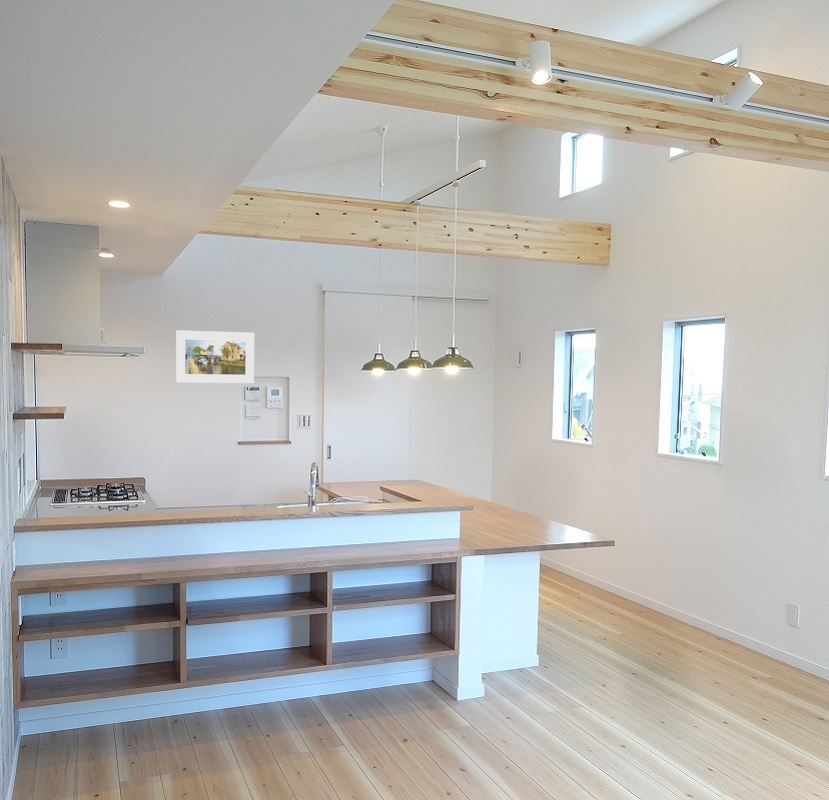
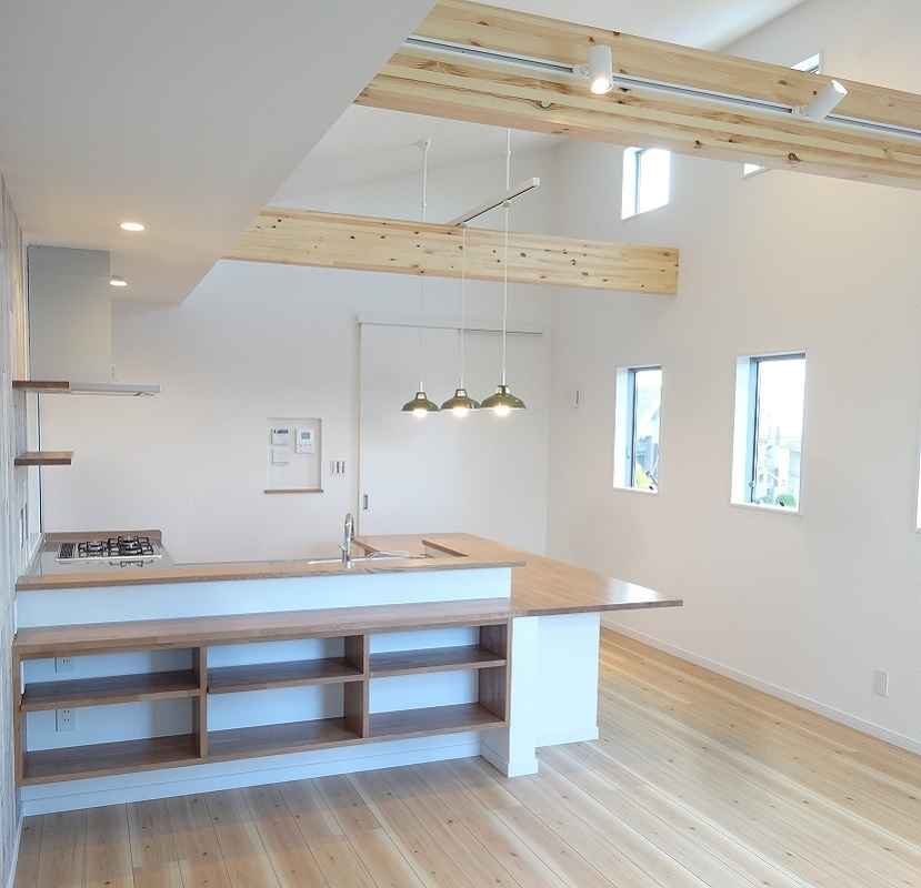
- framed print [175,329,255,384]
